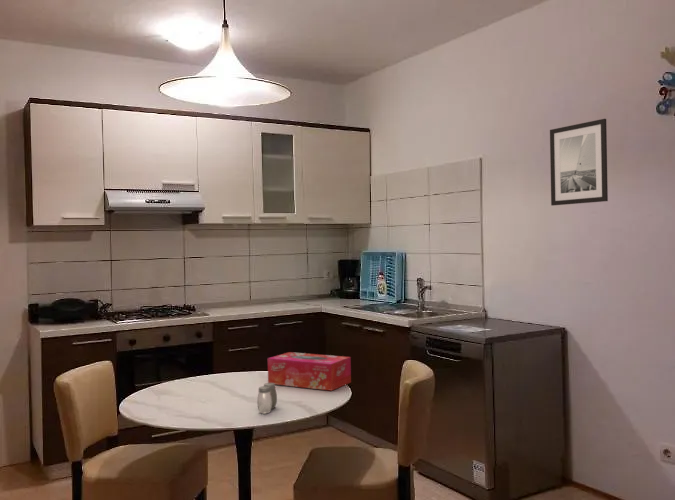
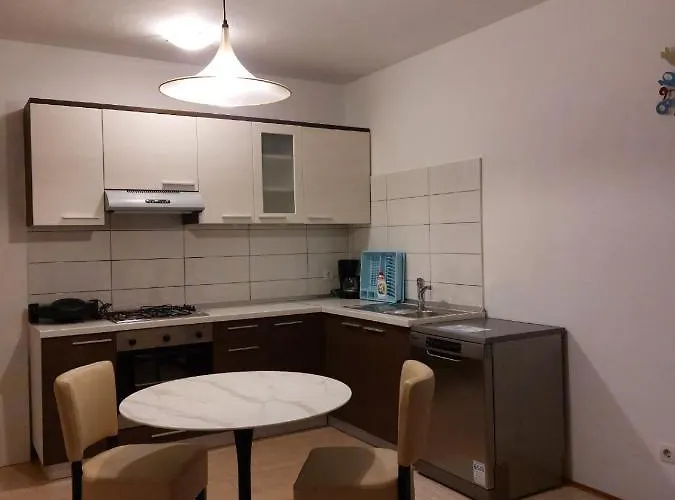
- salt and pepper shaker [256,382,278,414]
- wall art [549,118,609,206]
- tissue box [267,351,352,392]
